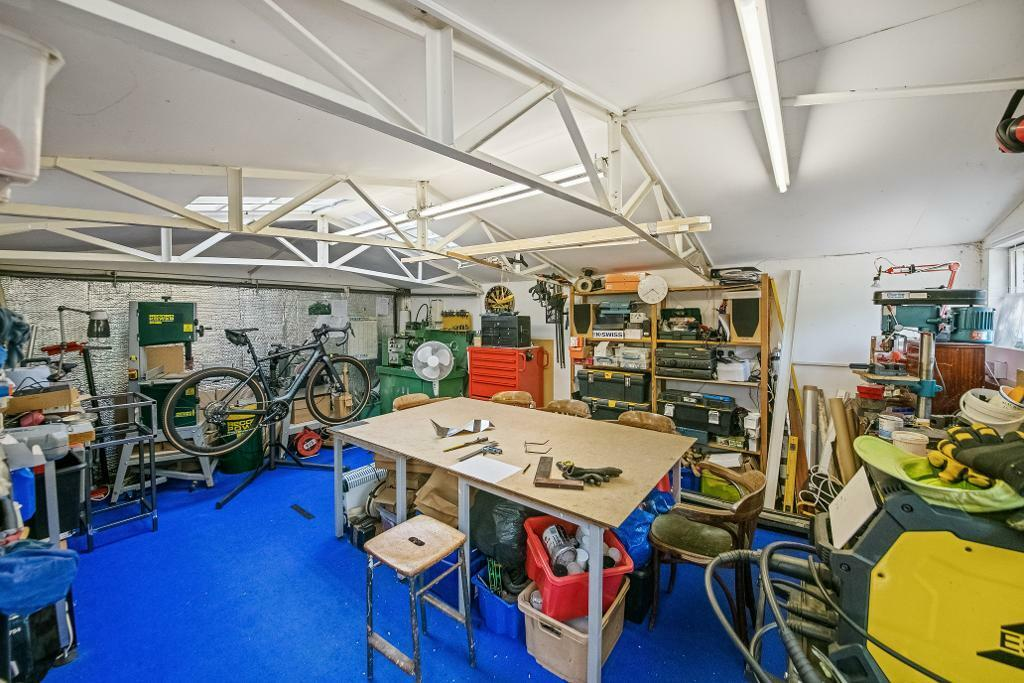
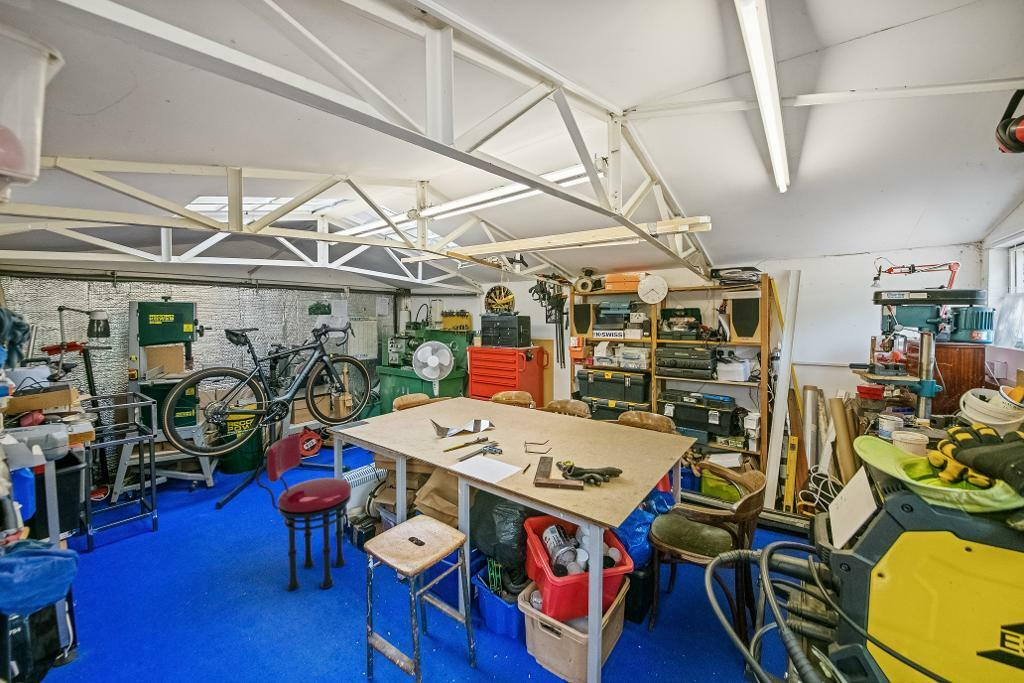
+ stool [255,433,352,592]
